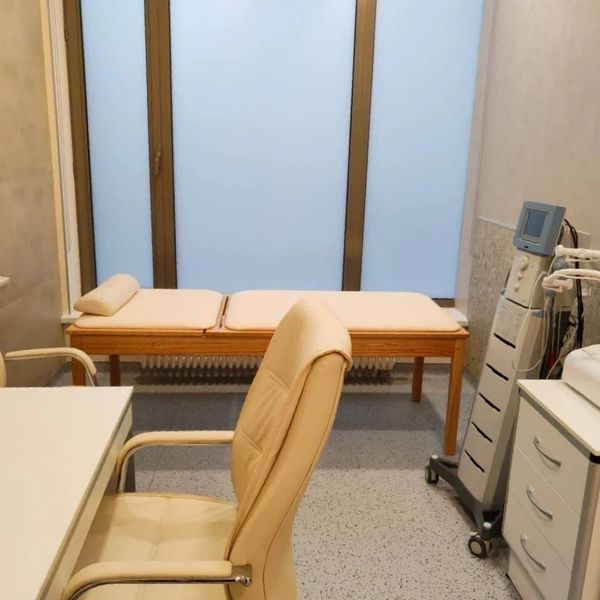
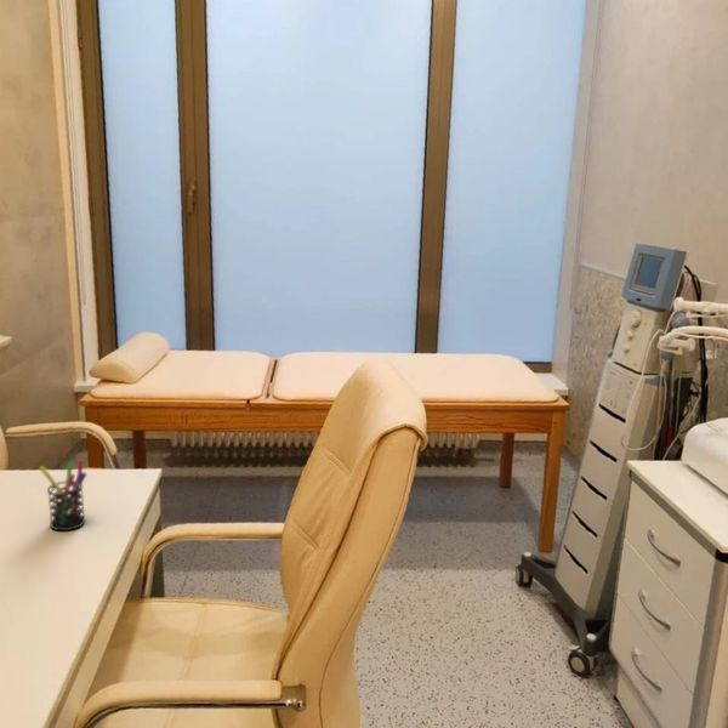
+ pen holder [39,459,89,531]
